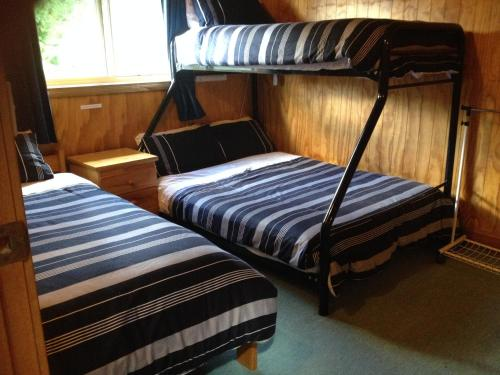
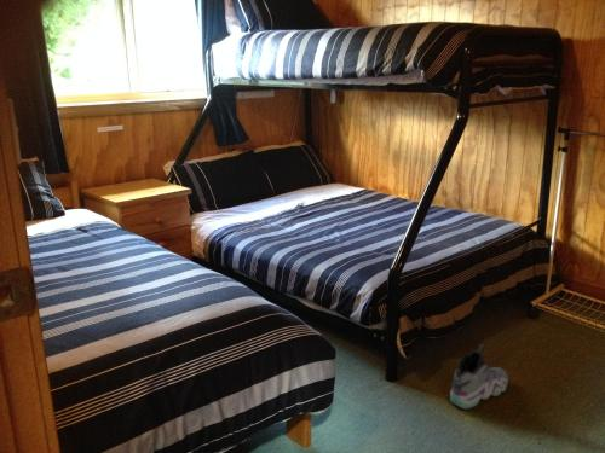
+ sneaker [449,343,509,410]
